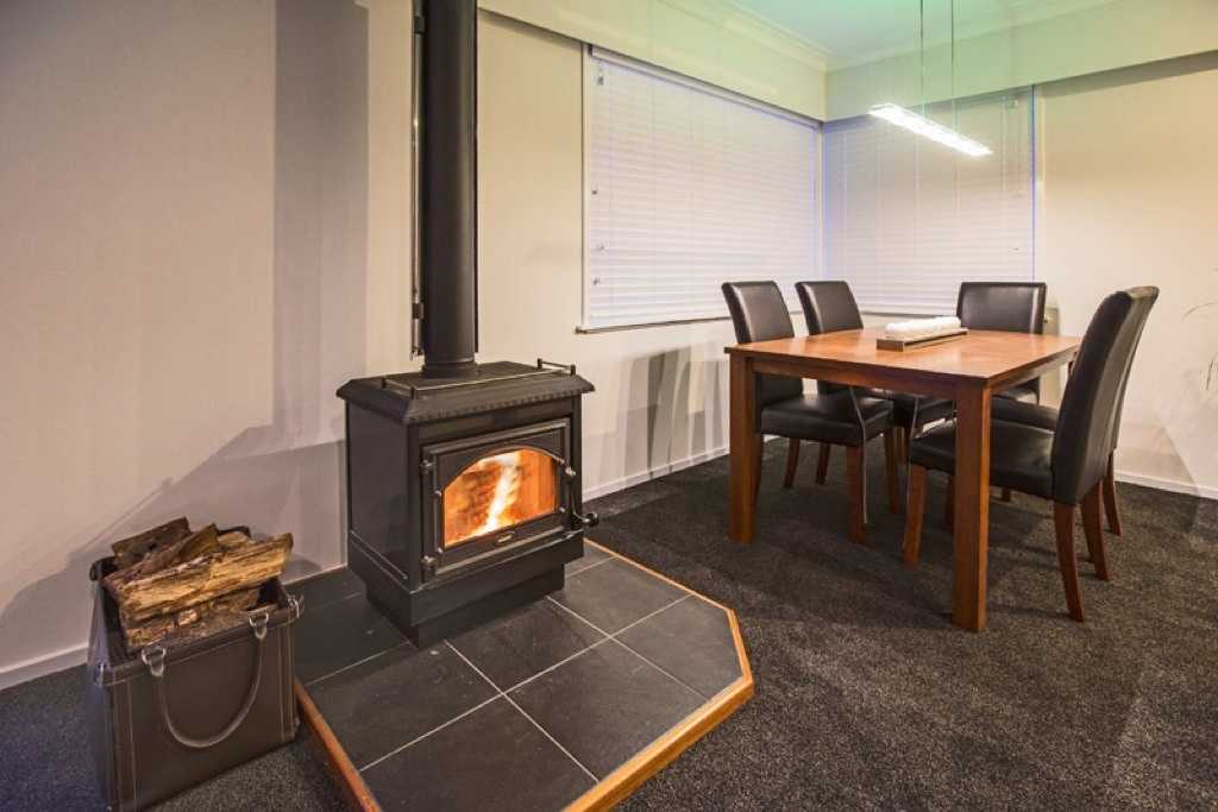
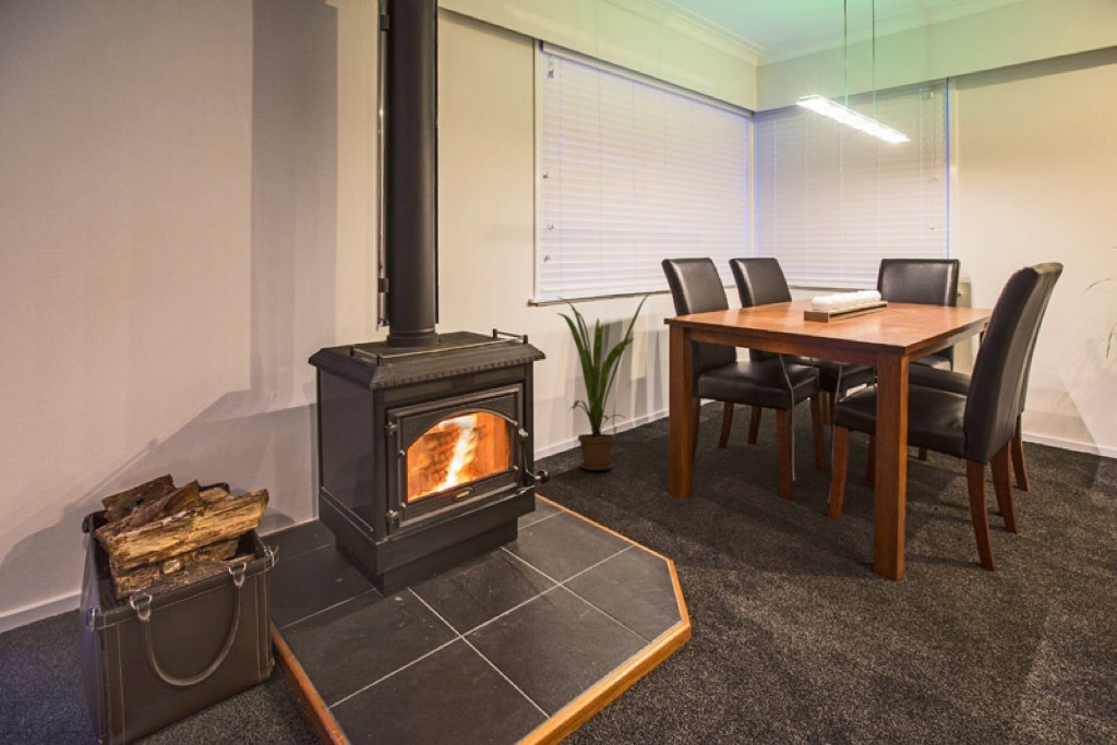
+ house plant [556,292,651,471]
